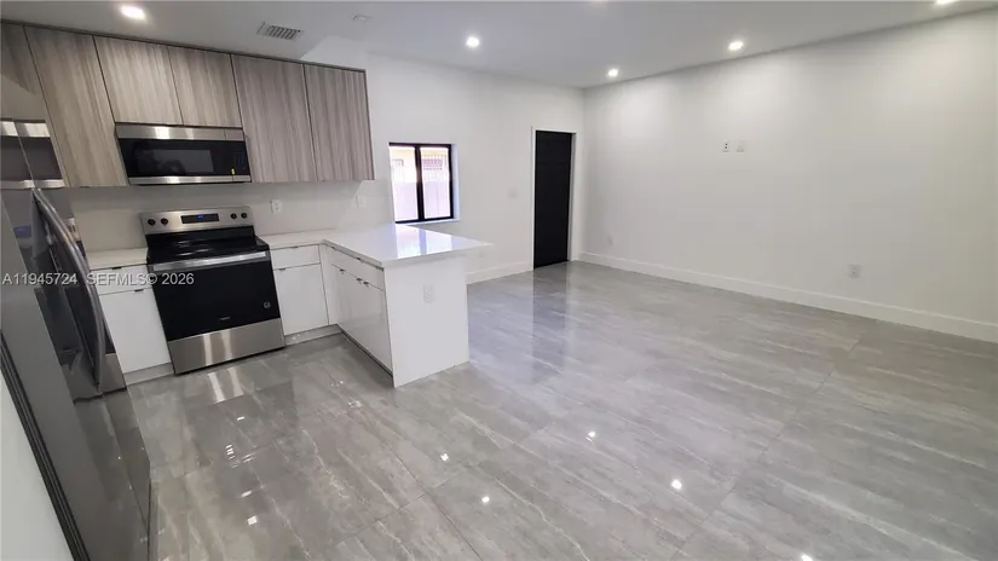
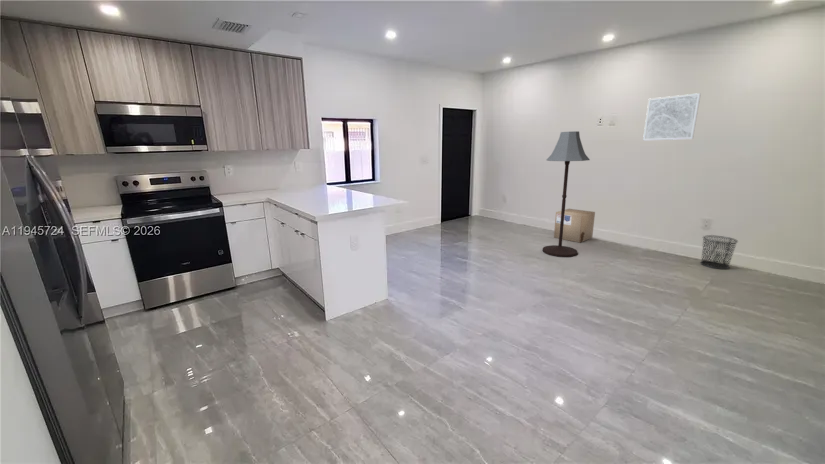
+ cardboard box [553,208,596,244]
+ floor lamp [542,130,591,258]
+ wall art [642,92,702,141]
+ waste bin [699,234,739,270]
